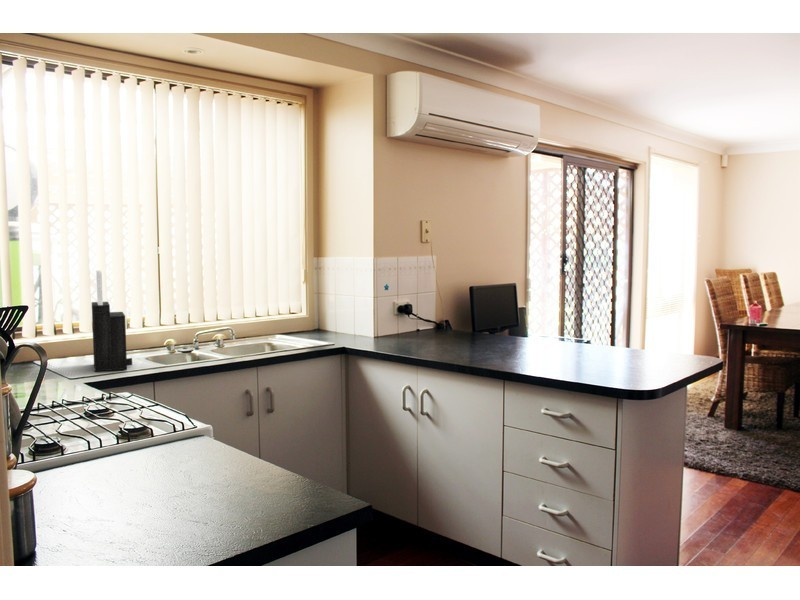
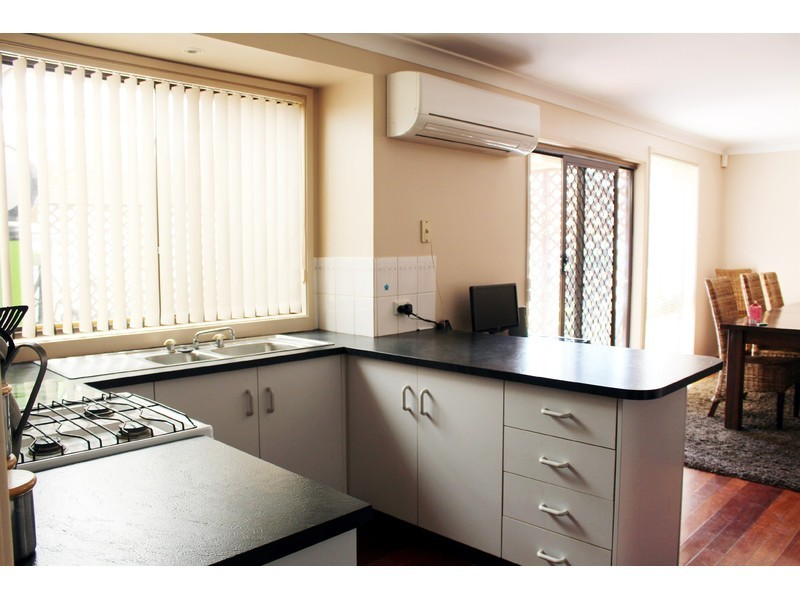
- knife block [91,270,133,373]
